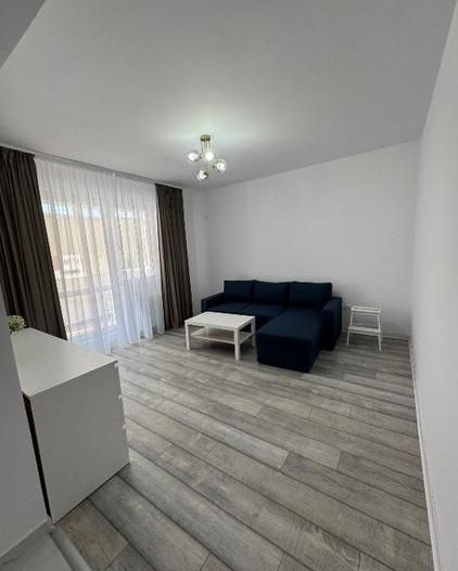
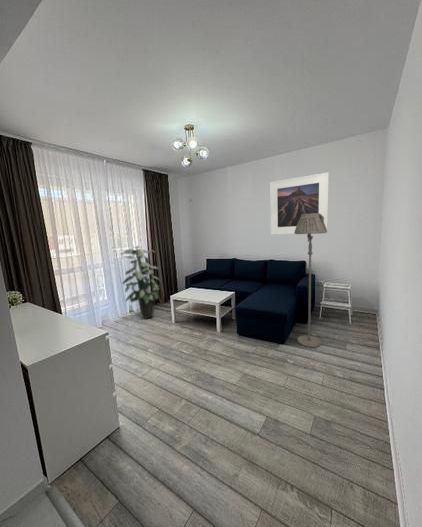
+ indoor plant [119,245,162,320]
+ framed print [269,172,330,236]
+ floor lamp [294,213,328,348]
